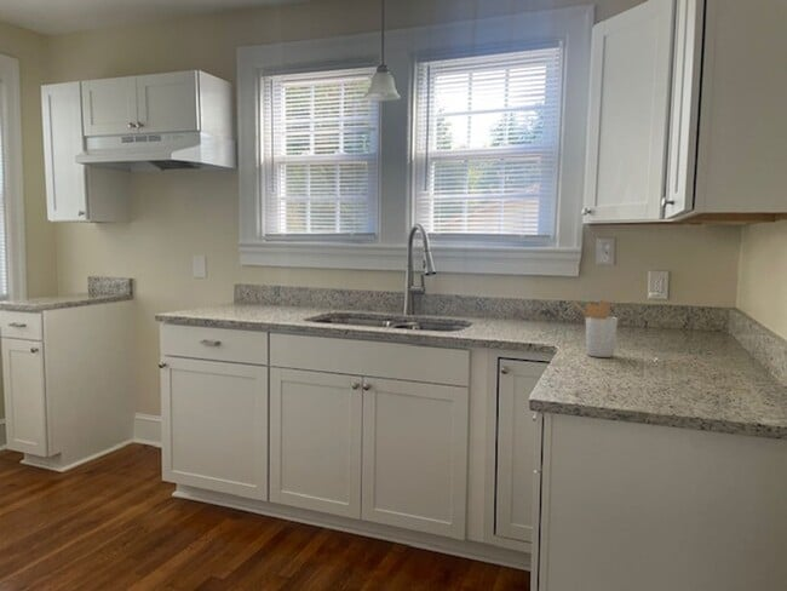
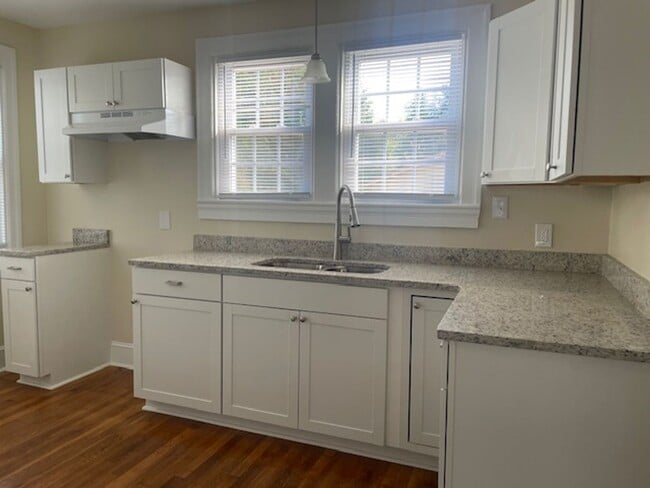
- utensil holder [570,299,619,358]
